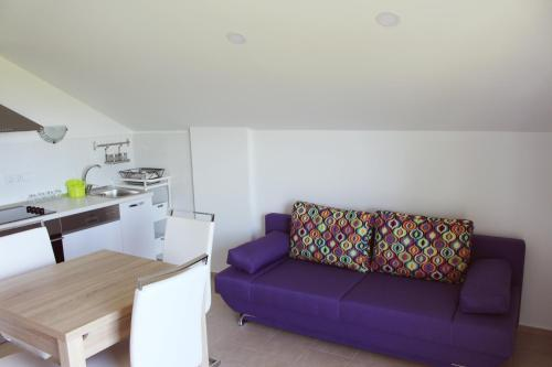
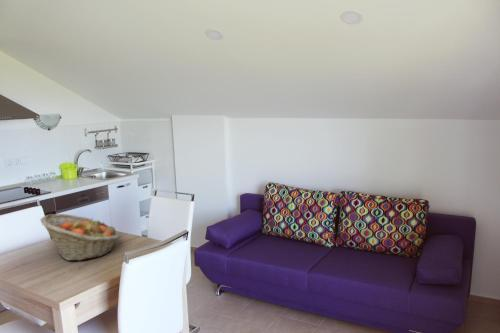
+ fruit basket [39,213,120,261]
